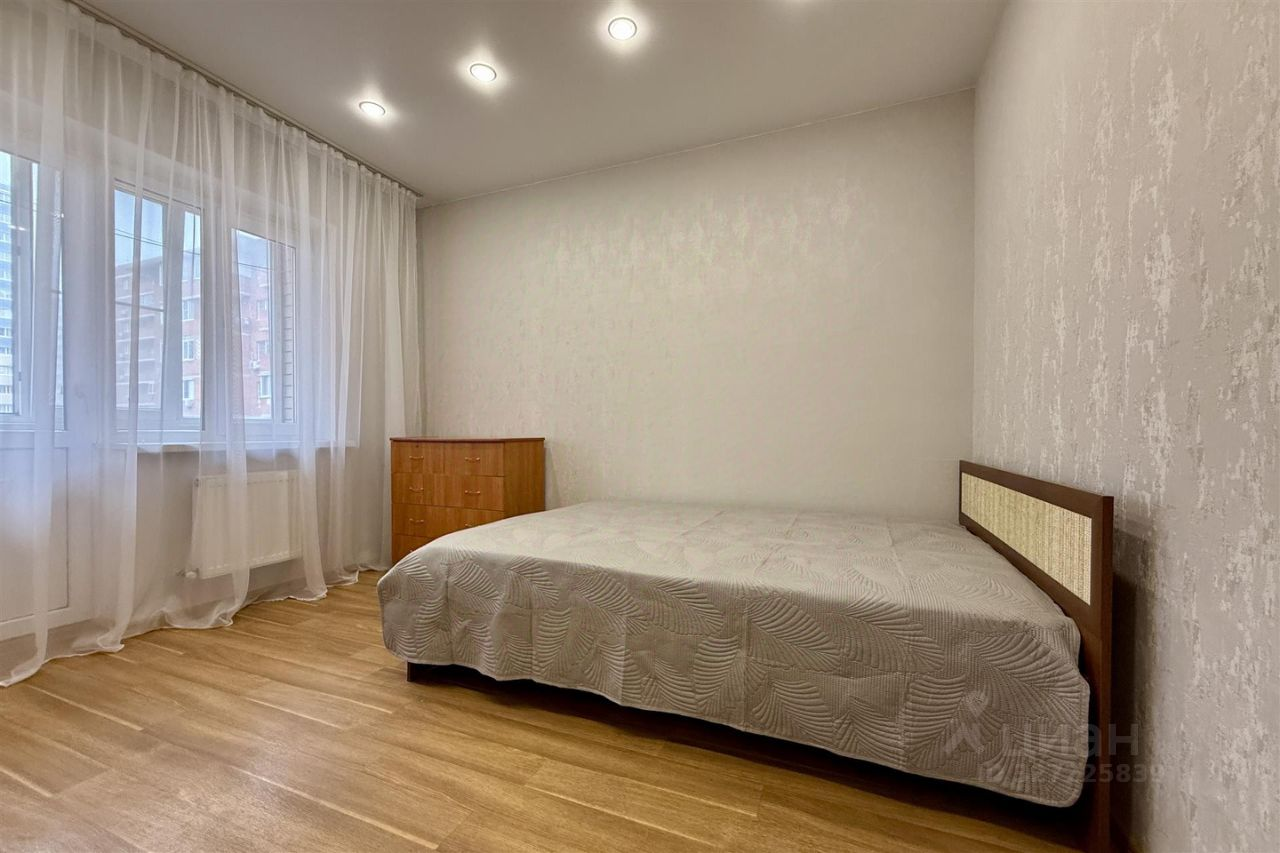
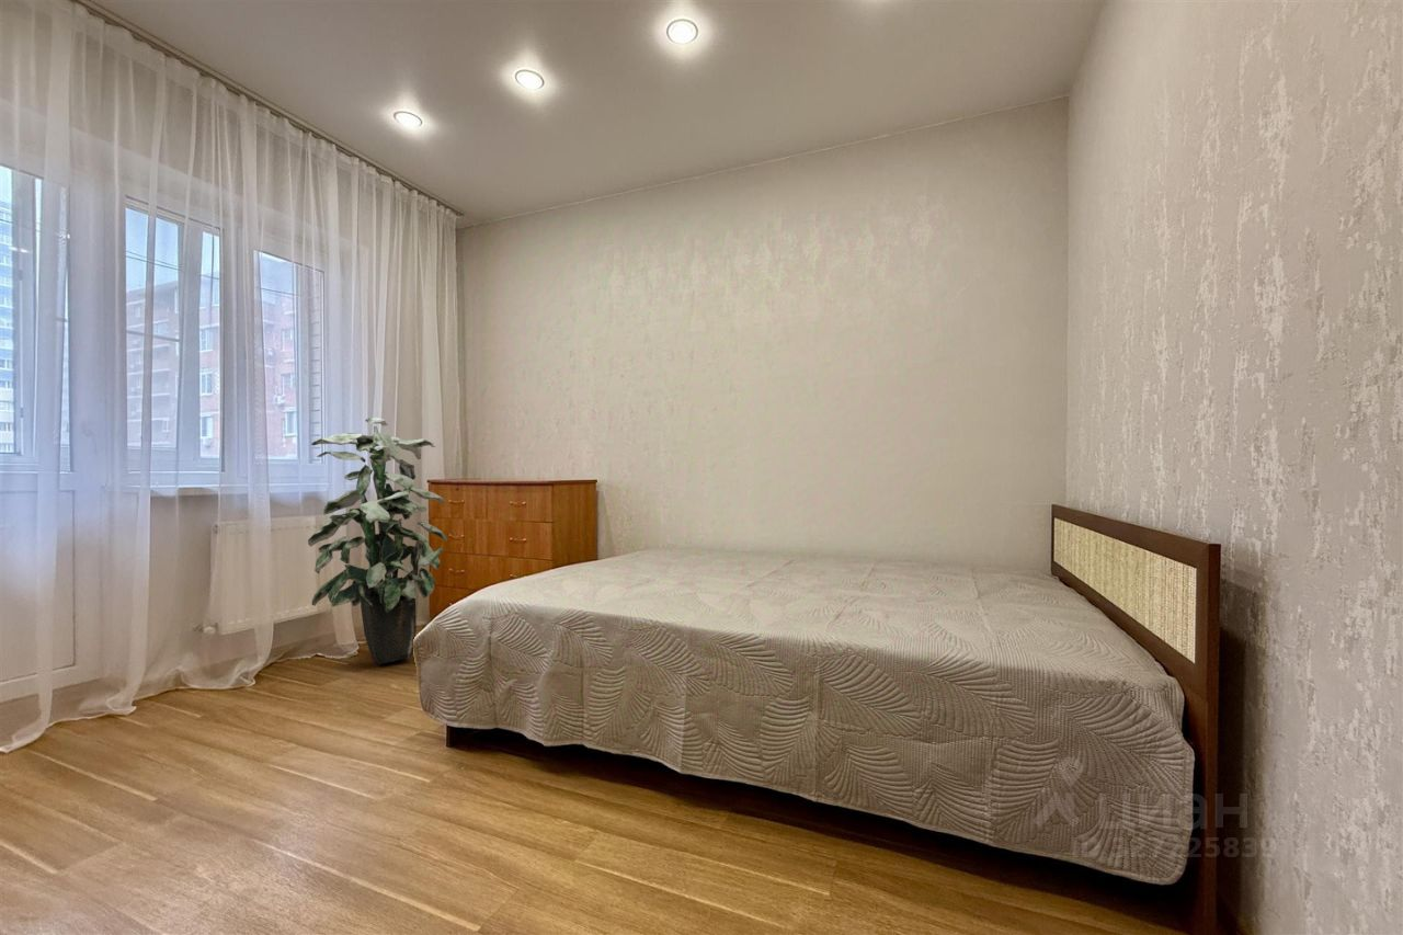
+ indoor plant [307,417,448,665]
